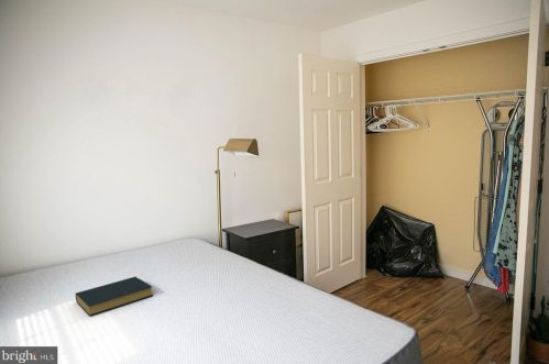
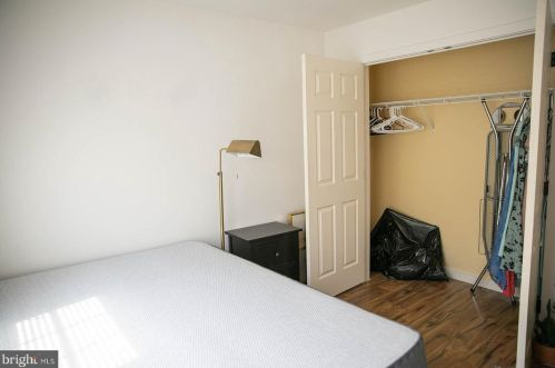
- hardback book [75,276,154,317]
